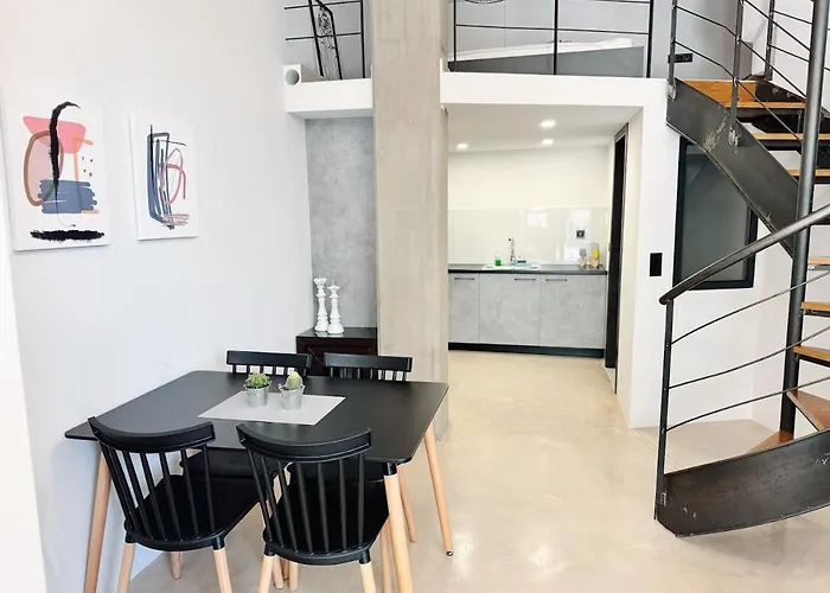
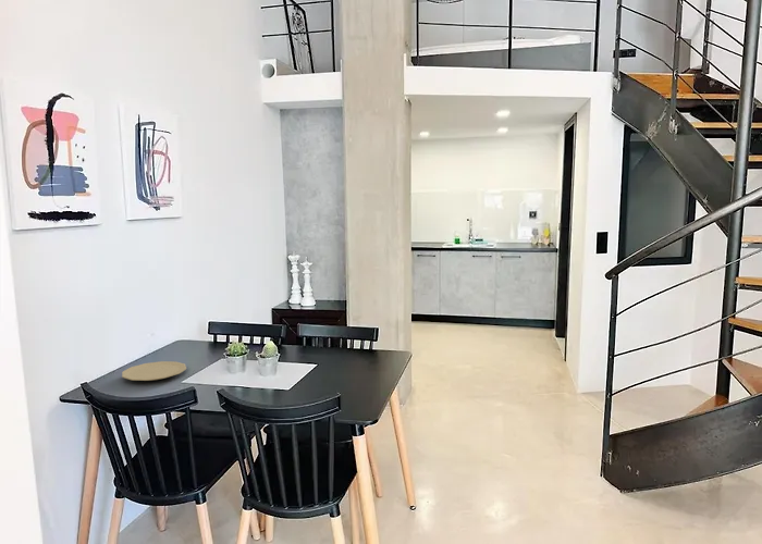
+ plate [121,360,187,382]
